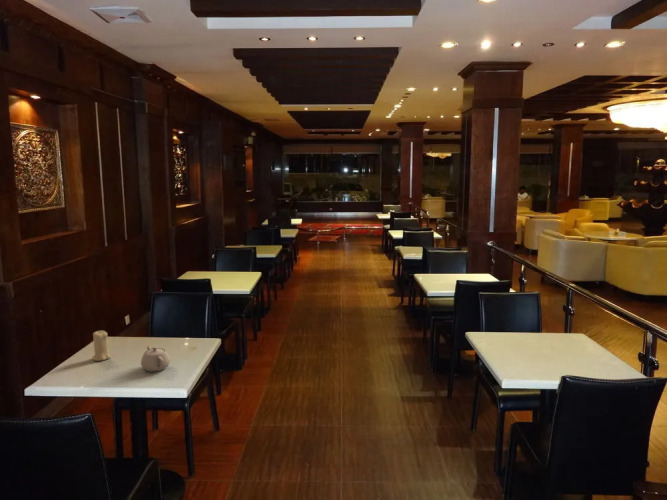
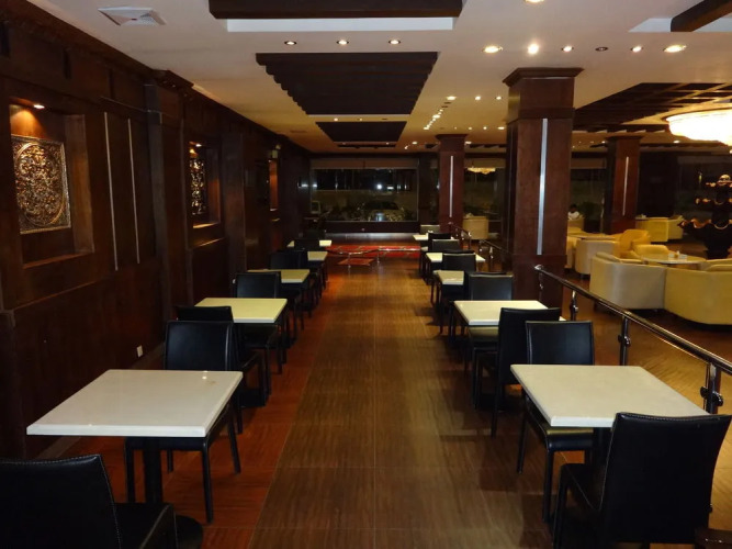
- teapot [140,345,171,373]
- candle [91,330,111,362]
